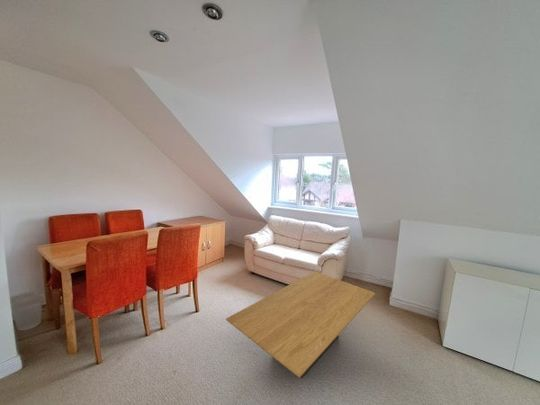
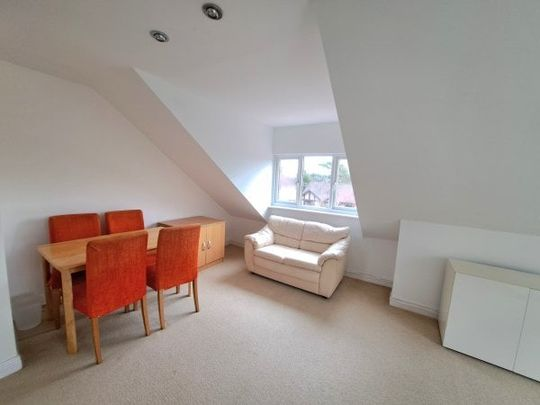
- coffee table [225,270,376,379]
